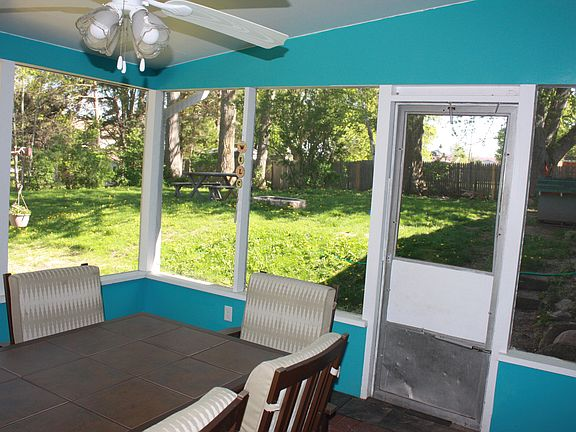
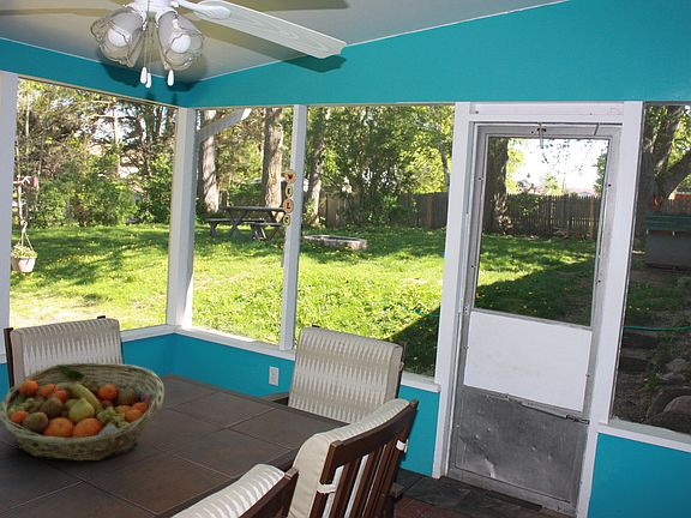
+ fruit basket [0,361,166,463]
